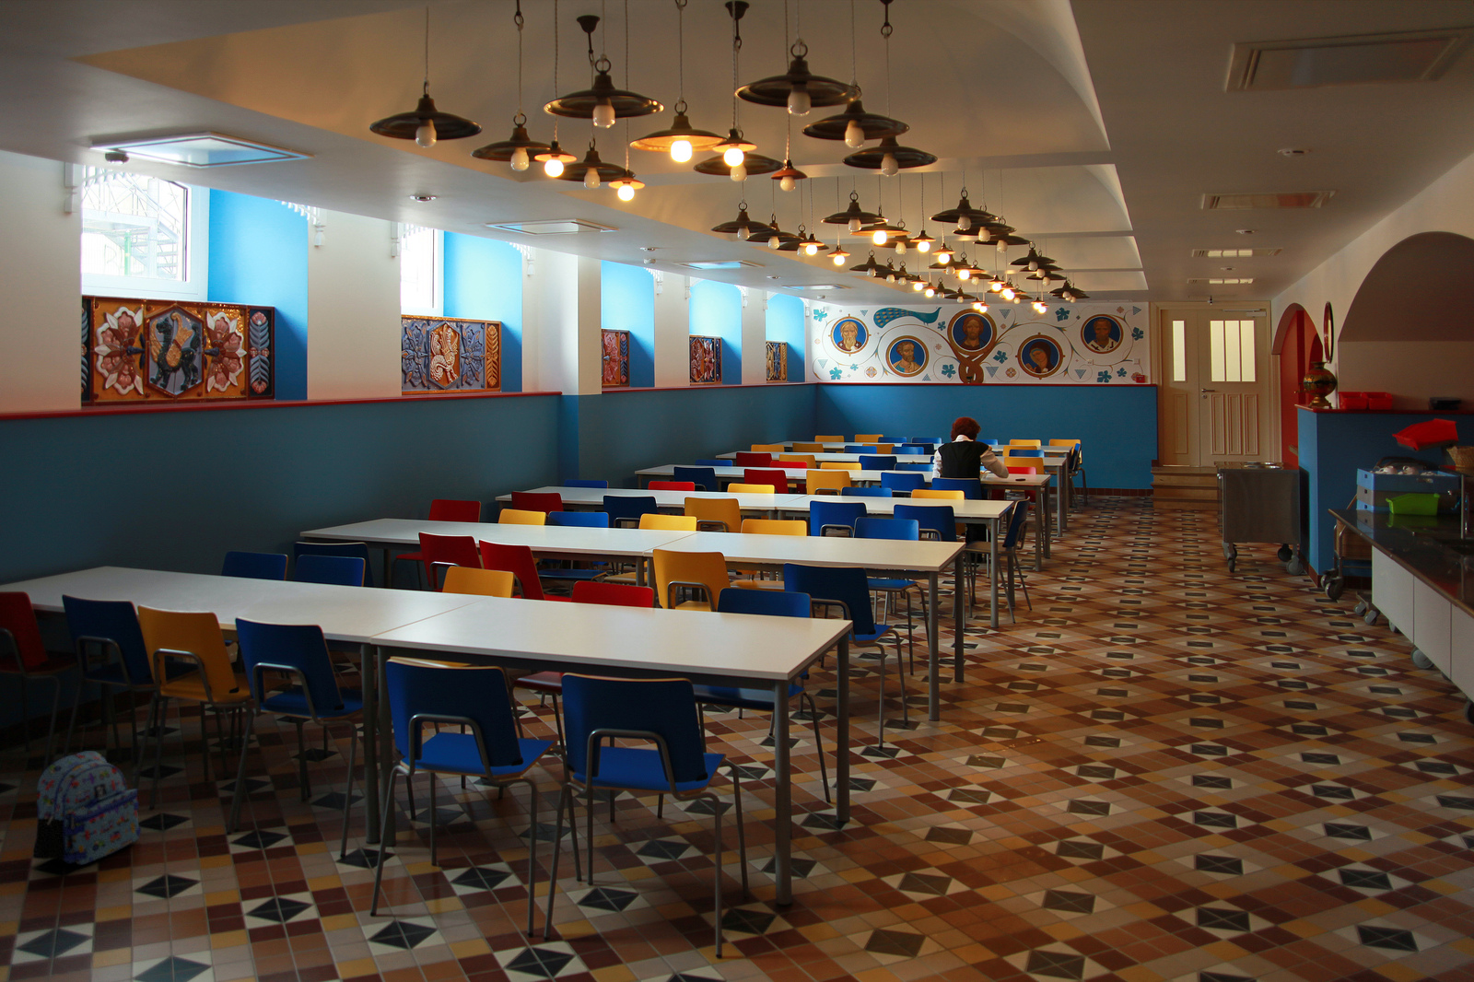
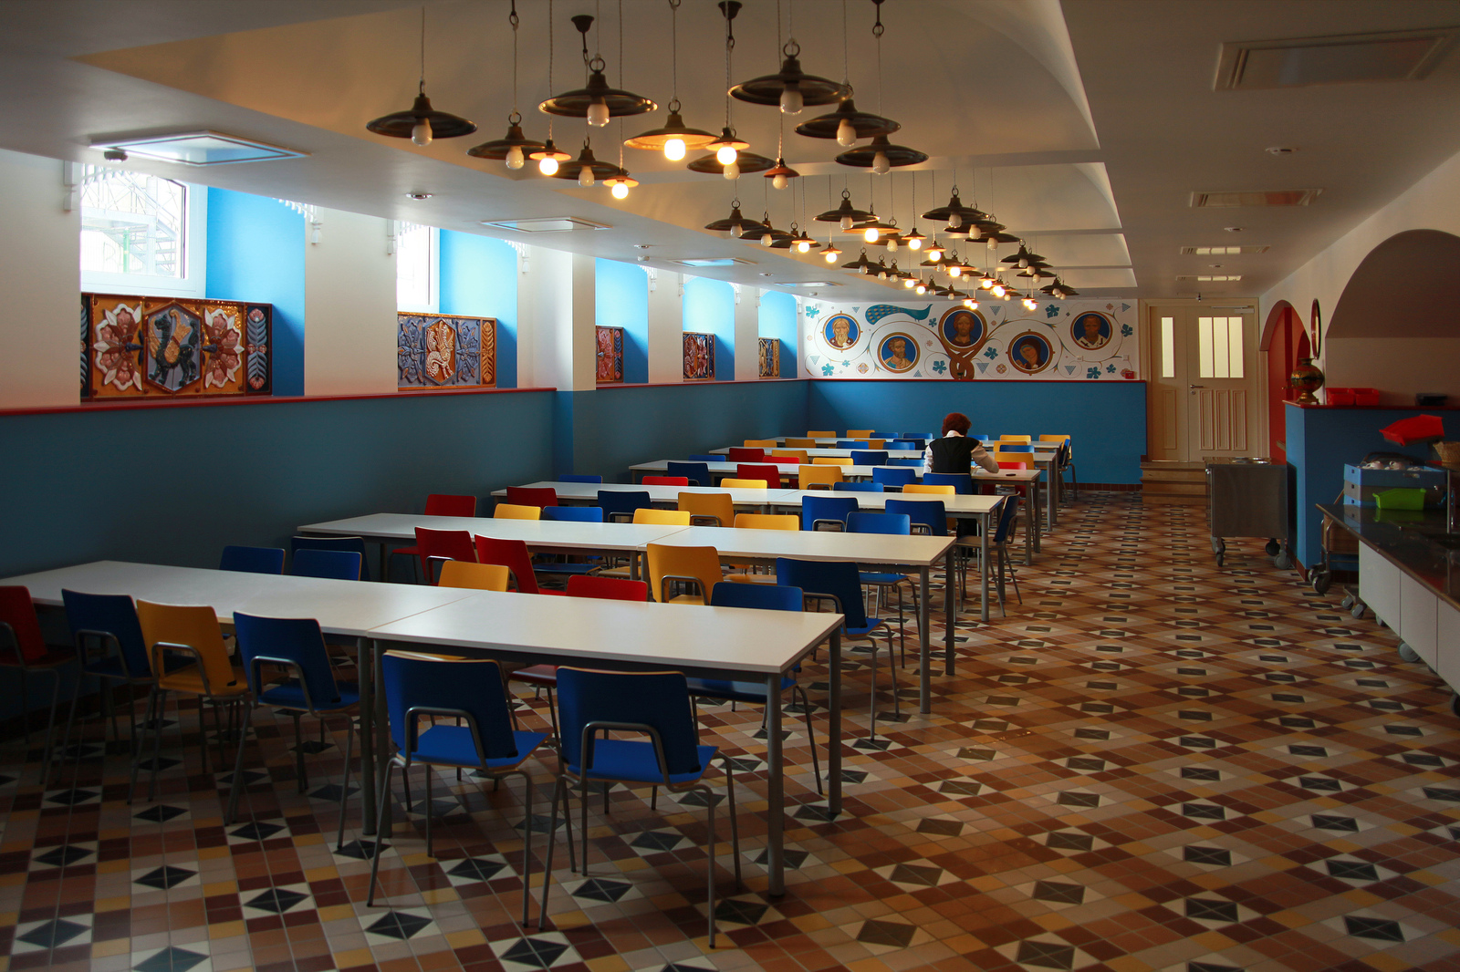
- backpack [32,750,141,866]
